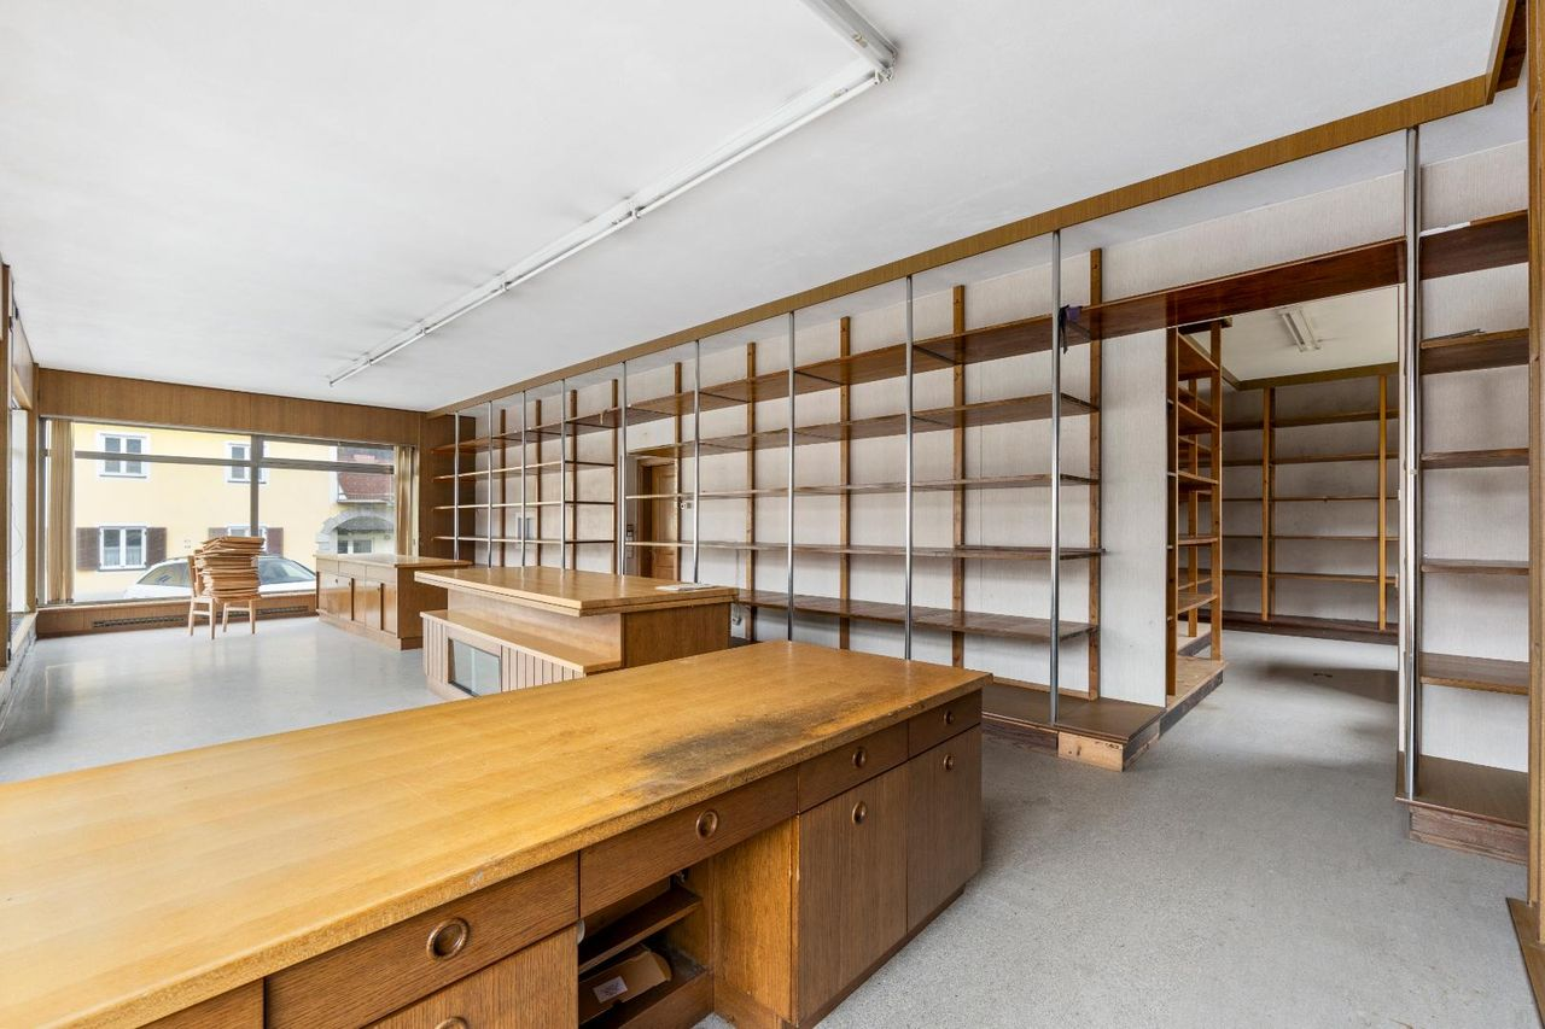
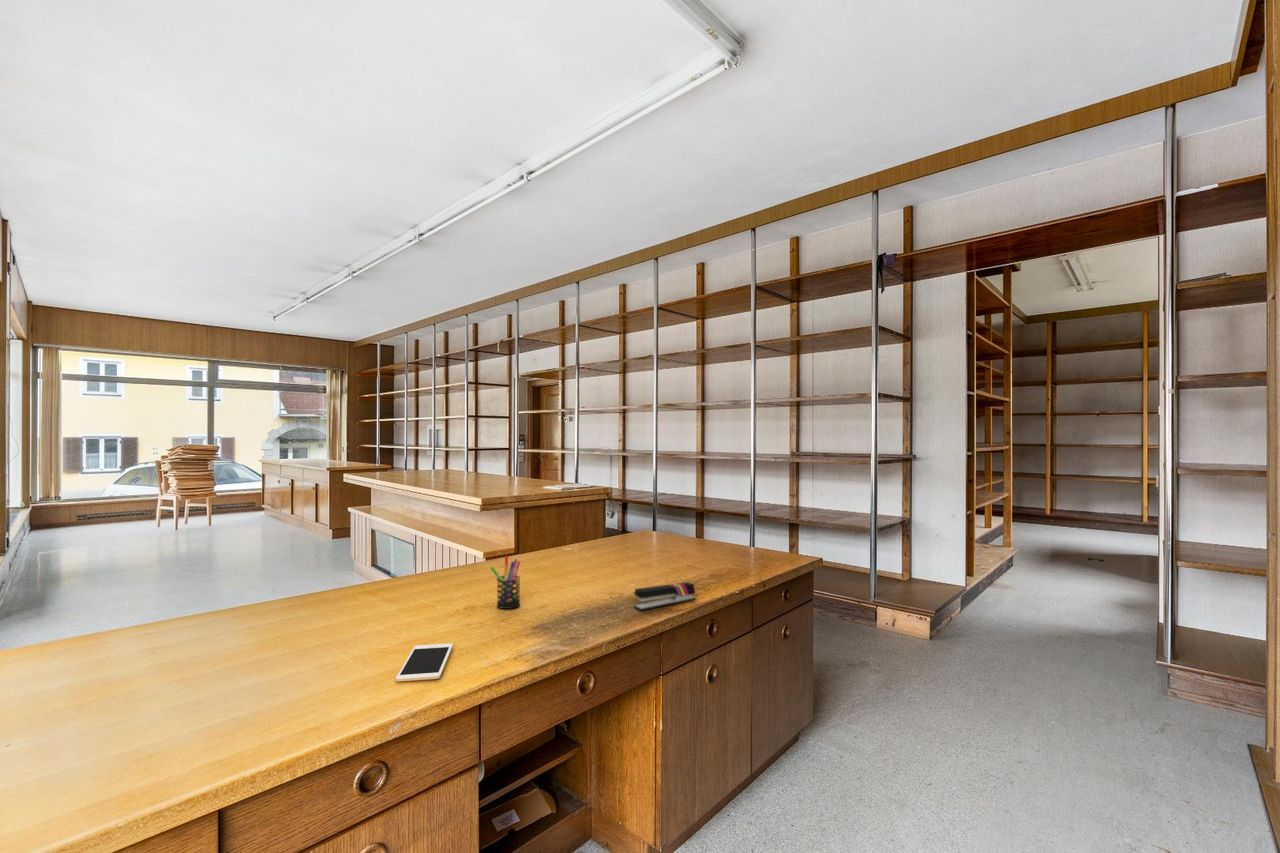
+ cell phone [395,642,454,683]
+ stapler [633,581,697,612]
+ pen holder [489,555,521,610]
